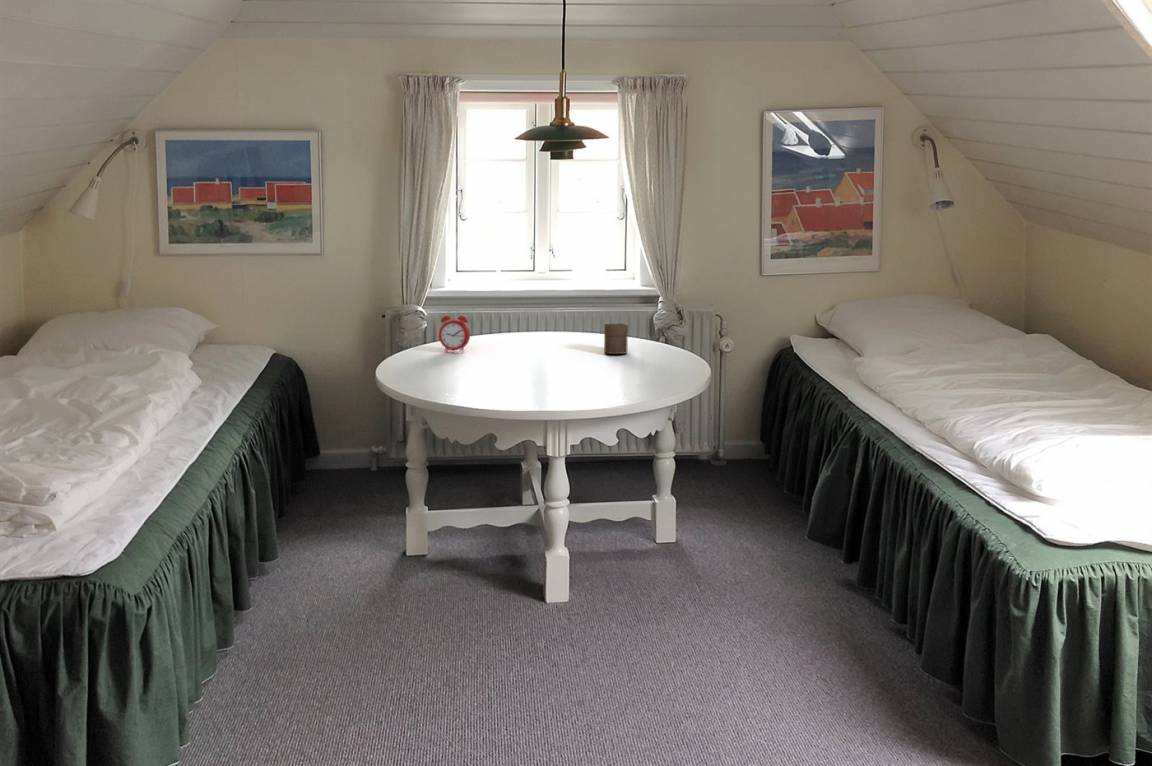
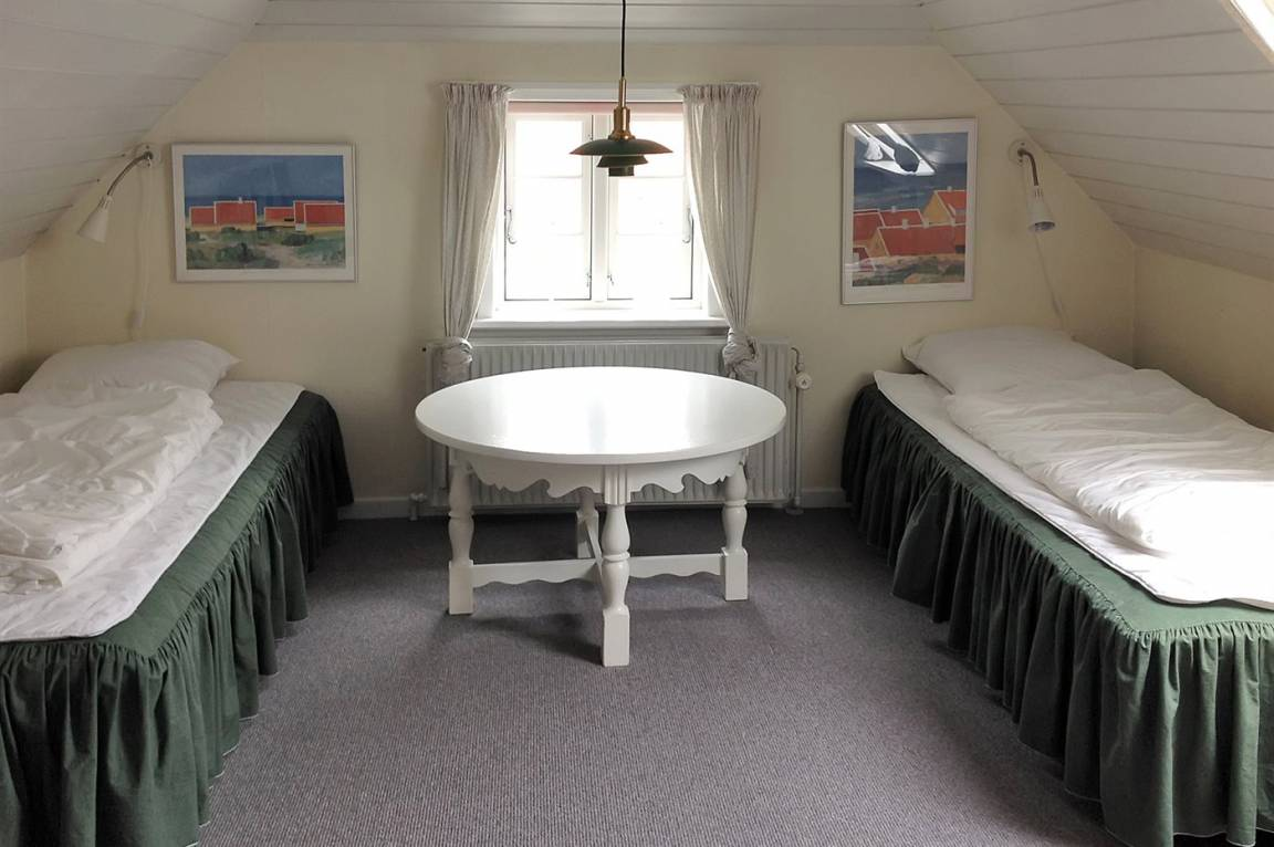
- cup [603,323,629,355]
- alarm clock [438,307,471,353]
